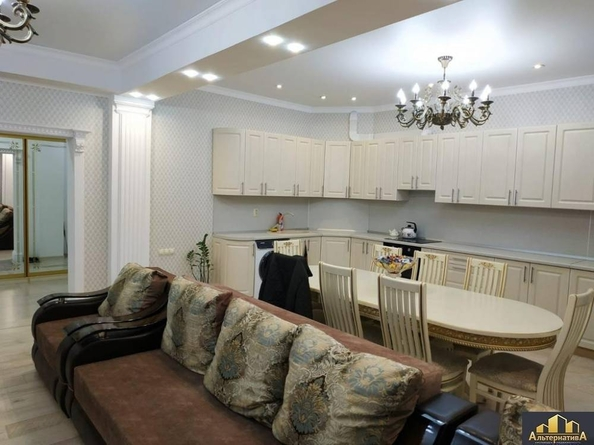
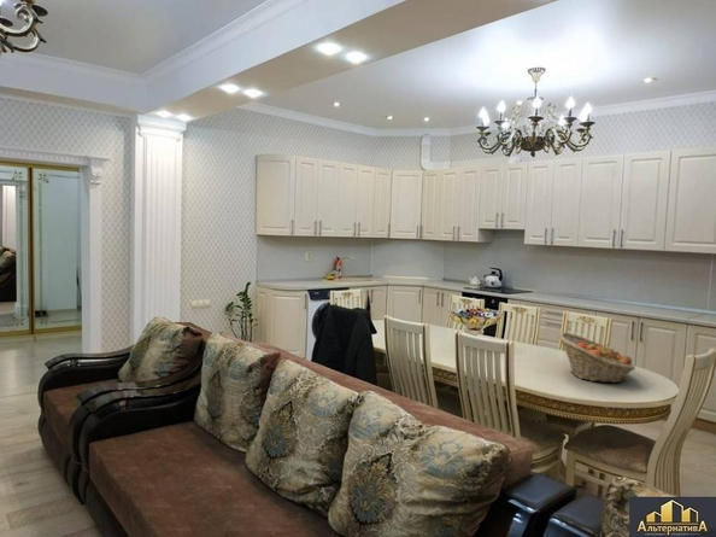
+ fruit basket [557,332,636,384]
